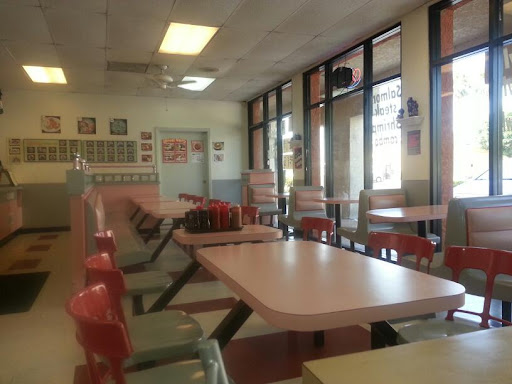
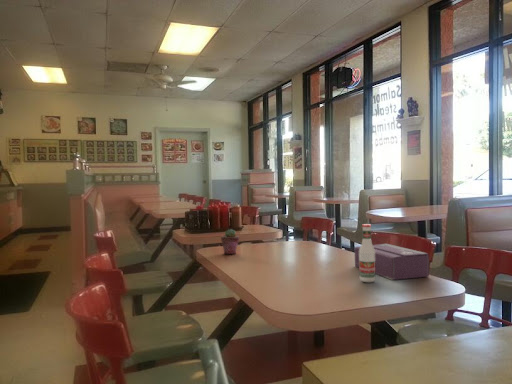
+ tabasco sauce [358,223,377,283]
+ potted succulent [220,228,240,255]
+ tissue box [354,243,430,281]
